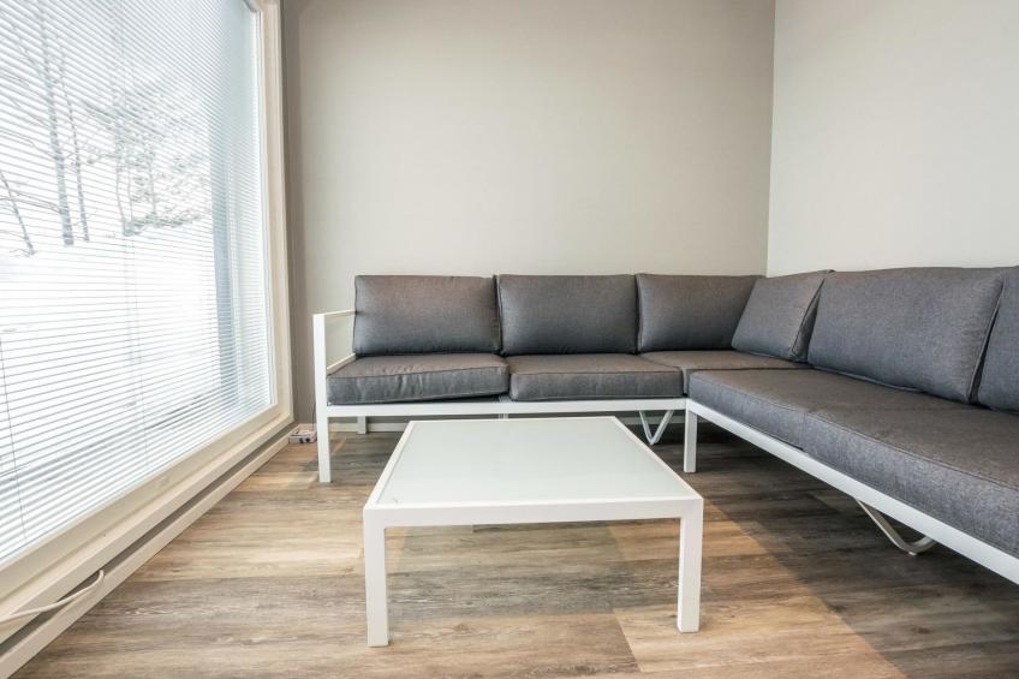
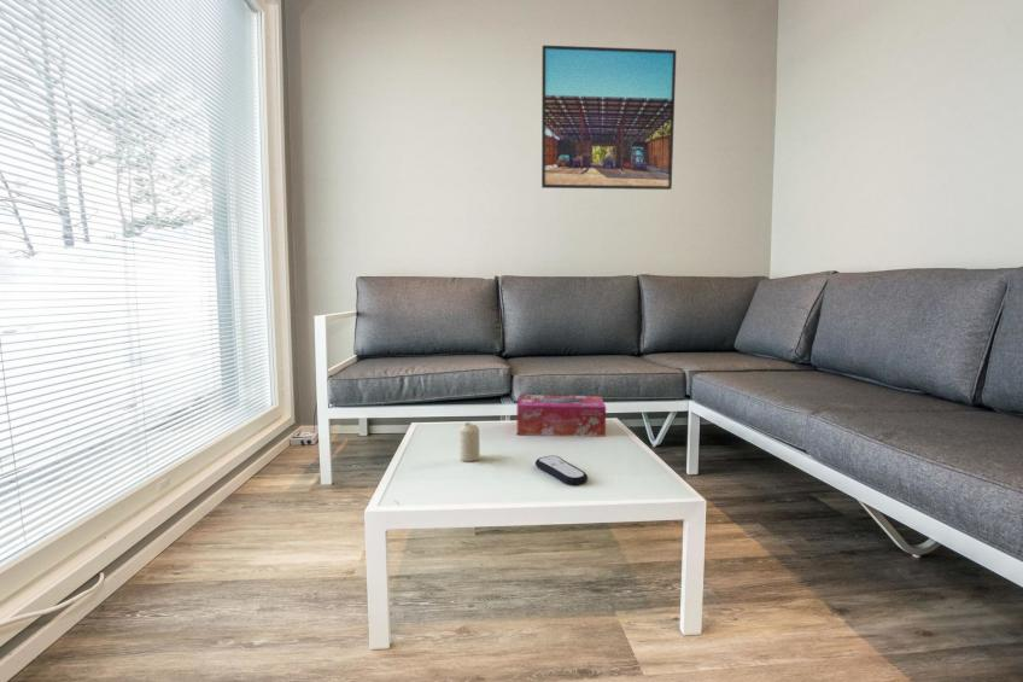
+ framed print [540,45,678,191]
+ tissue box [516,394,607,438]
+ remote control [534,454,589,486]
+ candle [458,421,481,462]
